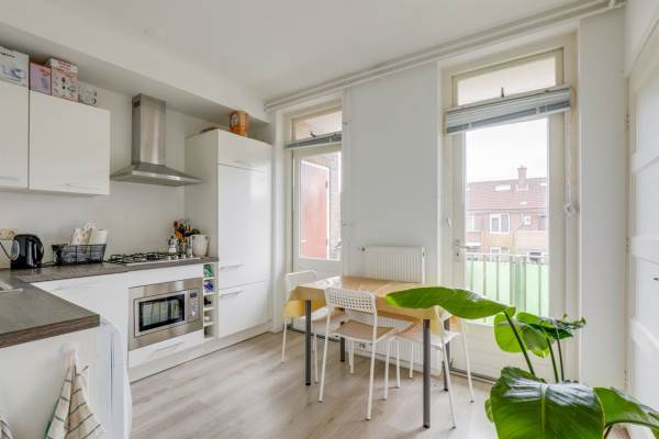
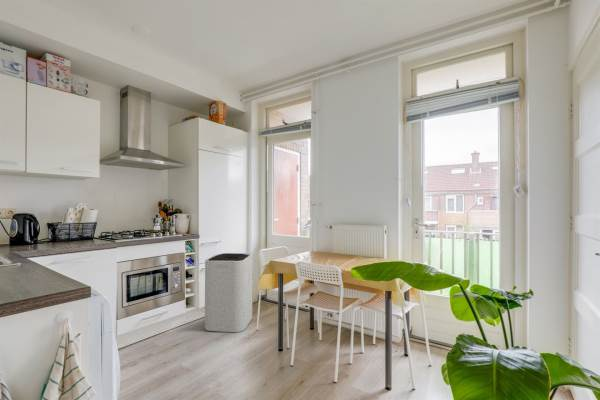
+ trash can [204,252,253,333]
